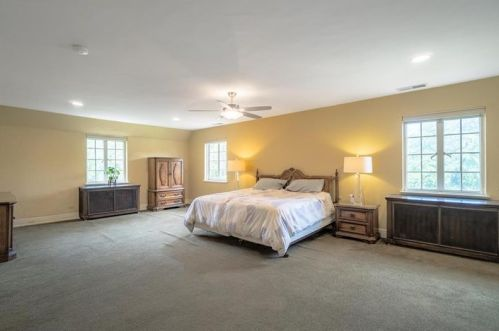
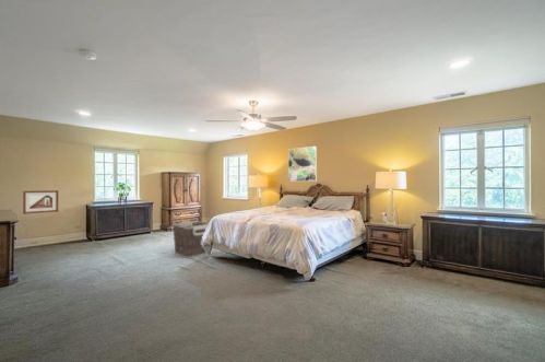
+ clothes hamper [171,220,210,259]
+ picture frame [22,189,59,215]
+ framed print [287,145,318,183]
